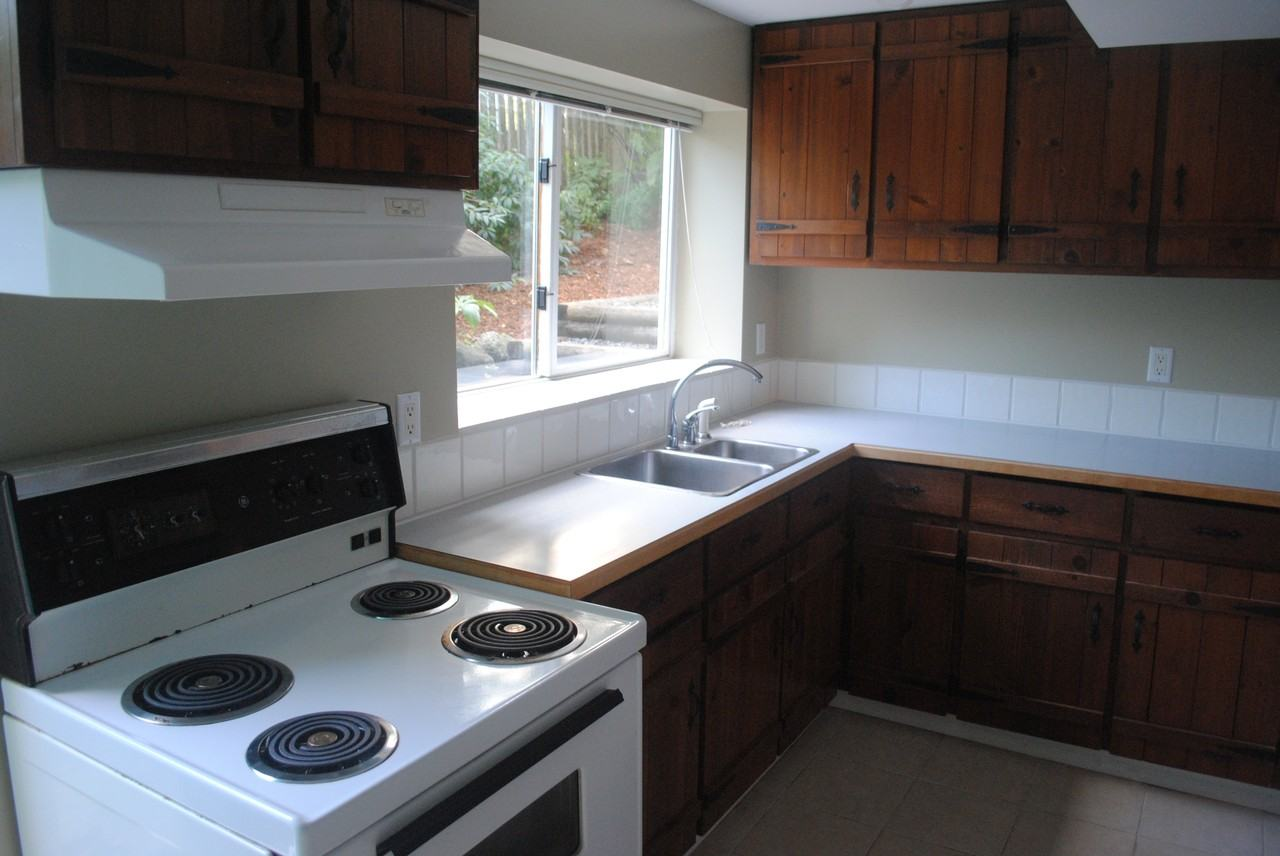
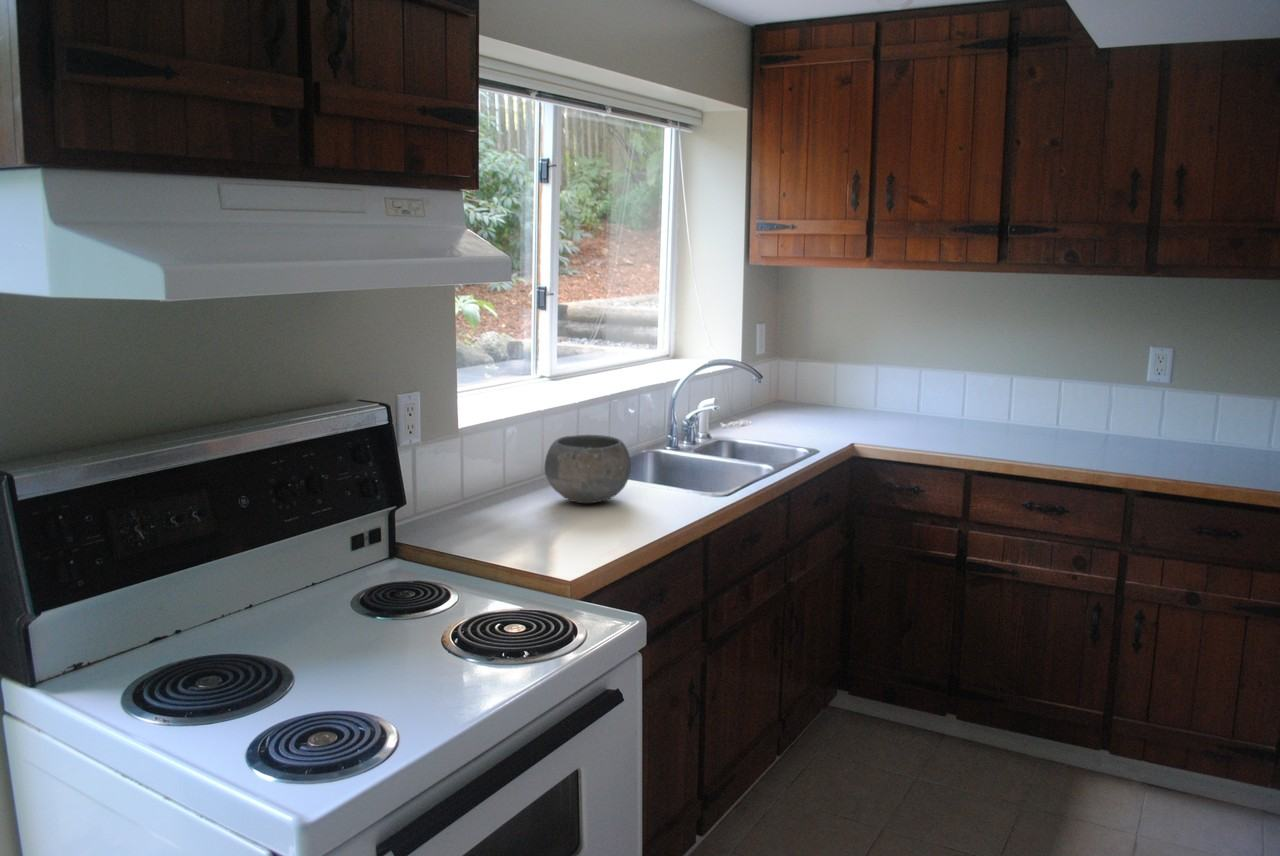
+ bowl [544,434,632,504]
